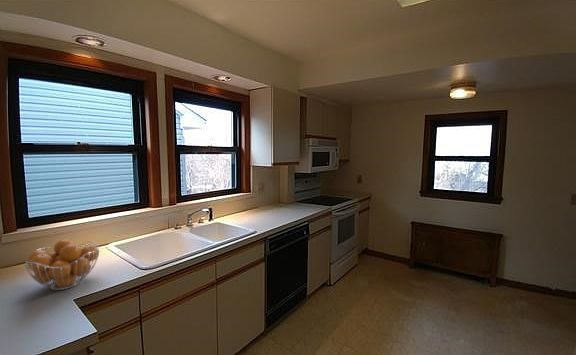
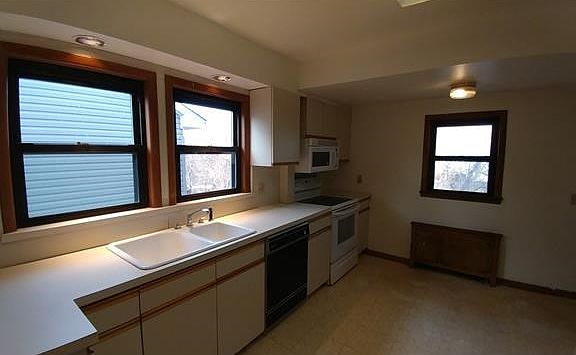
- fruit basket [23,238,101,291]
